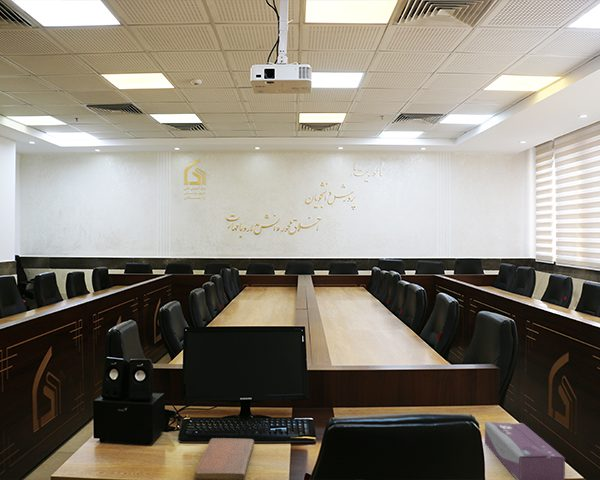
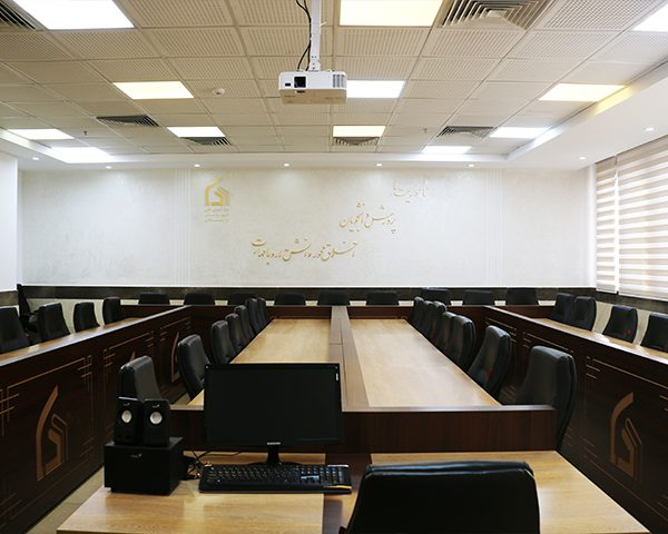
- tissue box [484,421,566,480]
- notebook [193,437,255,480]
